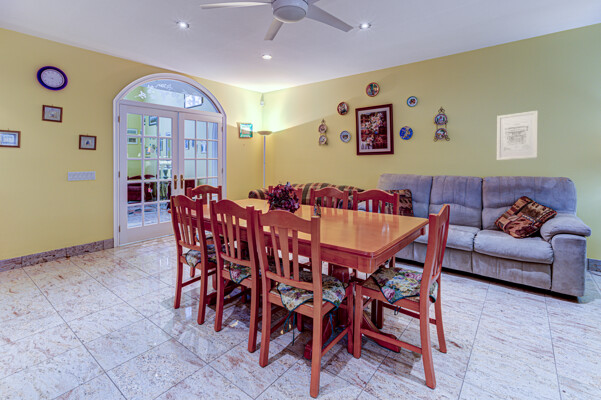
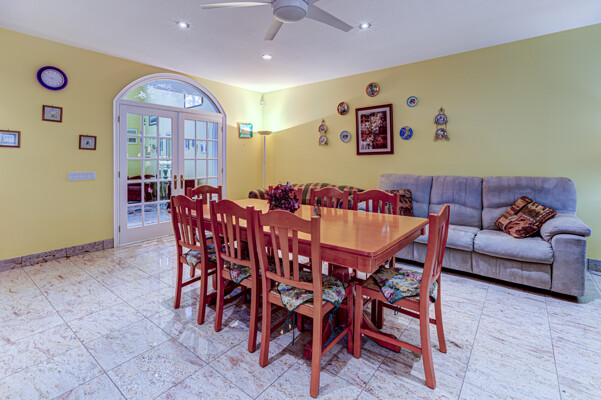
- wall art [496,110,539,161]
